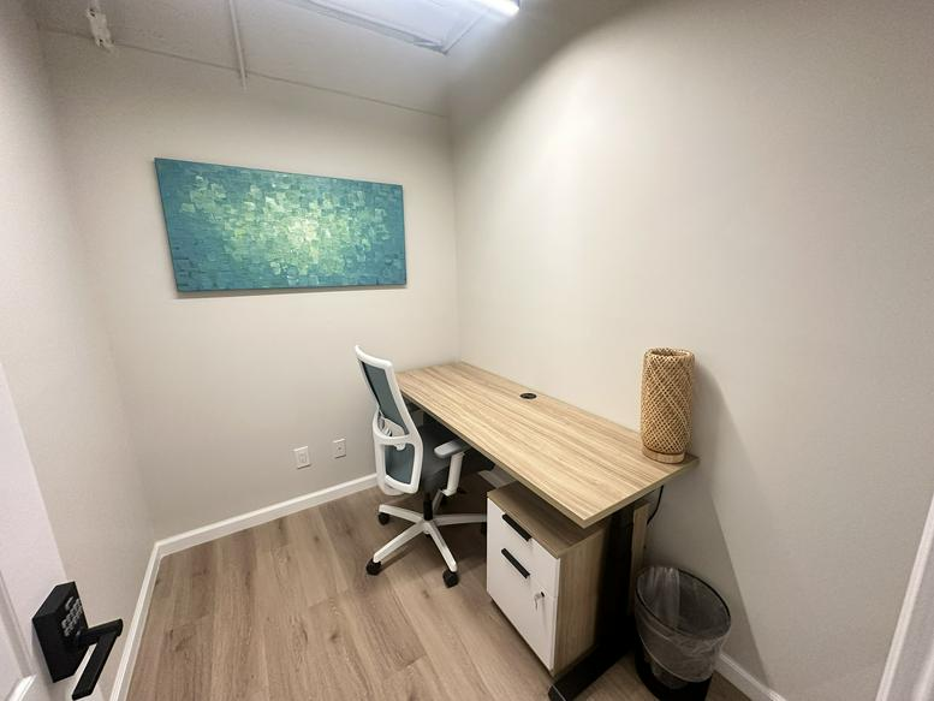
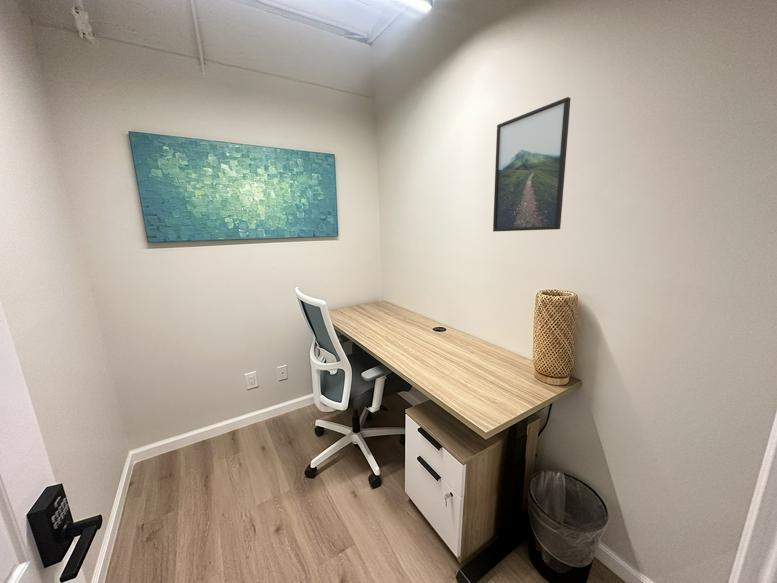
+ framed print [492,96,572,232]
